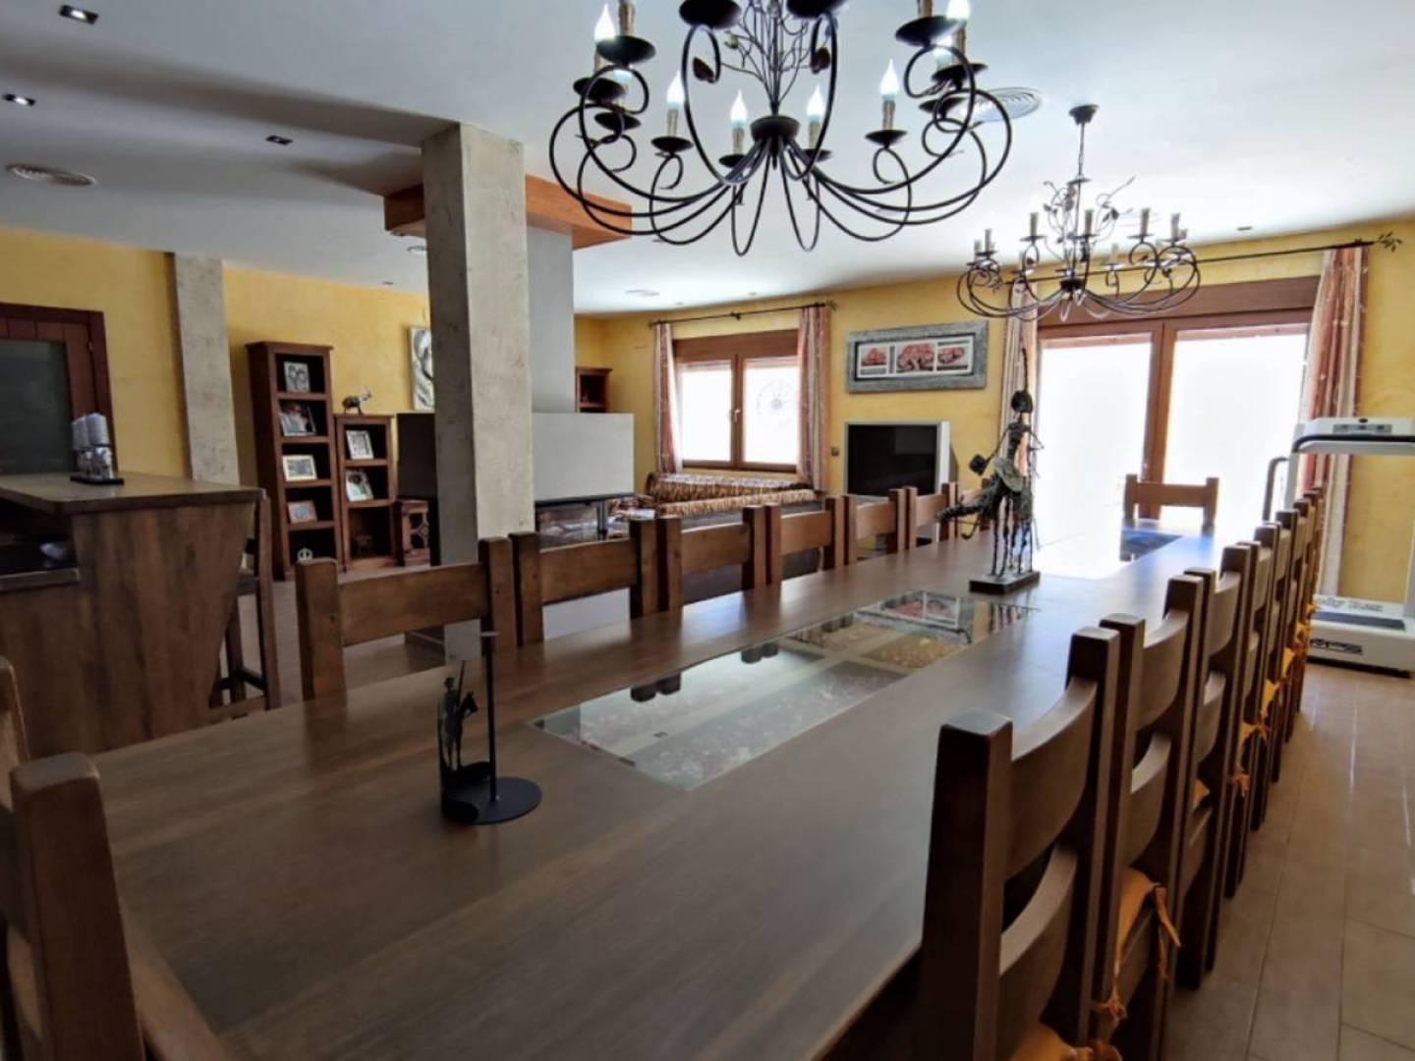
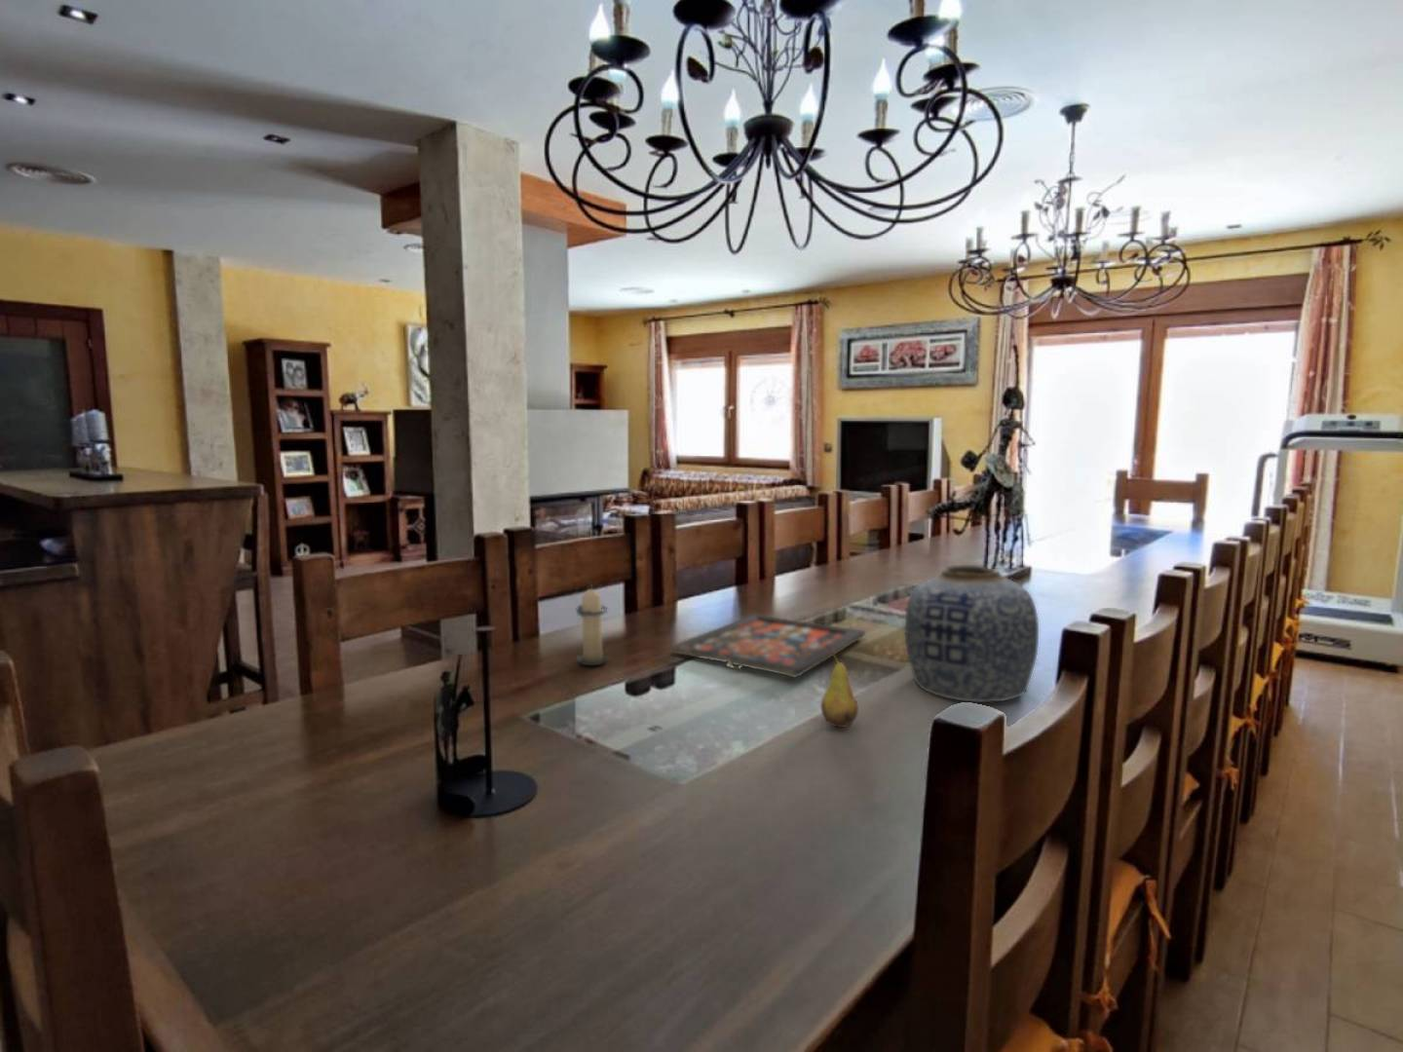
+ board game [669,612,866,678]
+ fruit [821,645,859,728]
+ vase [904,562,1040,703]
+ candle [573,583,611,666]
